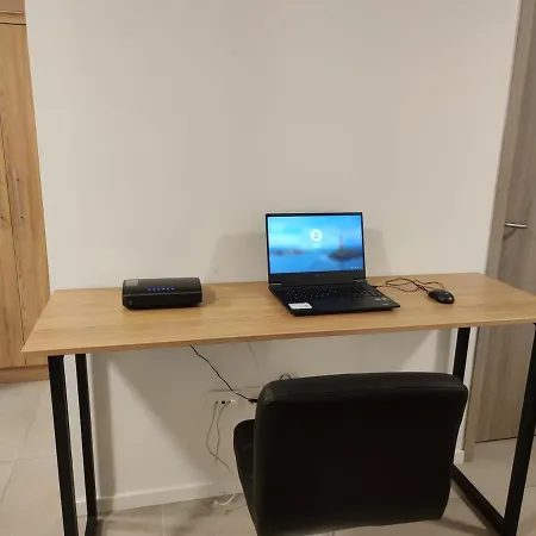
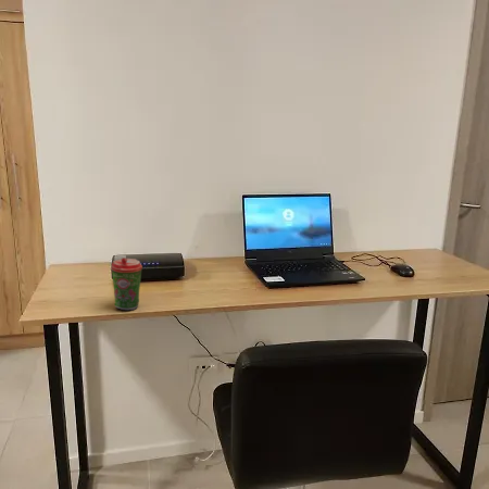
+ coffee cup [110,256,143,311]
